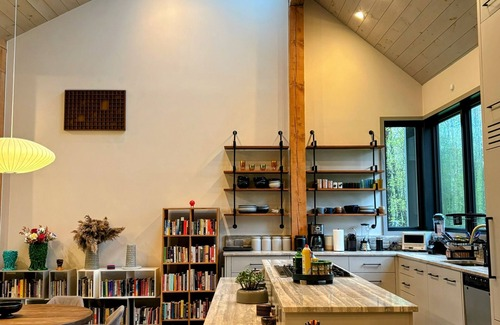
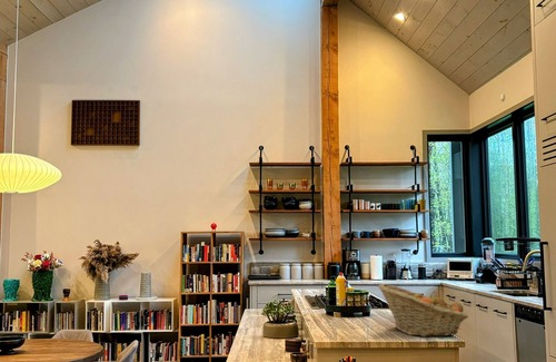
+ fruit basket [377,283,469,337]
